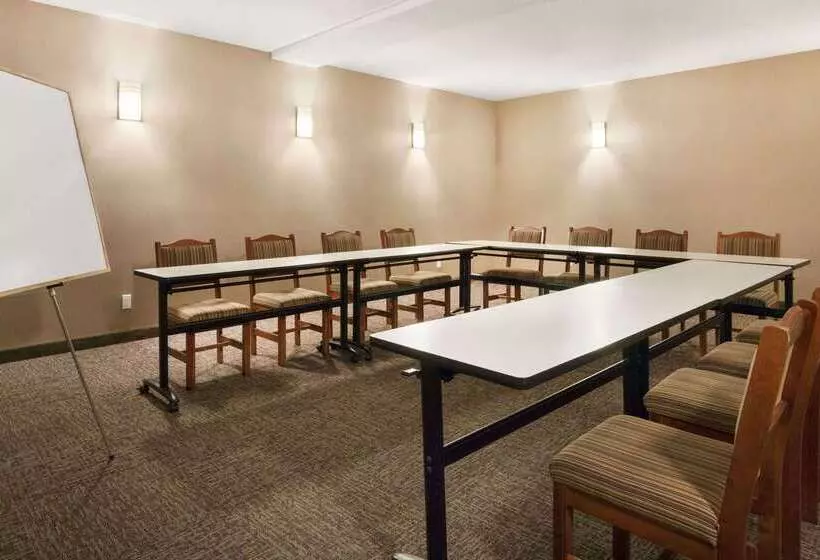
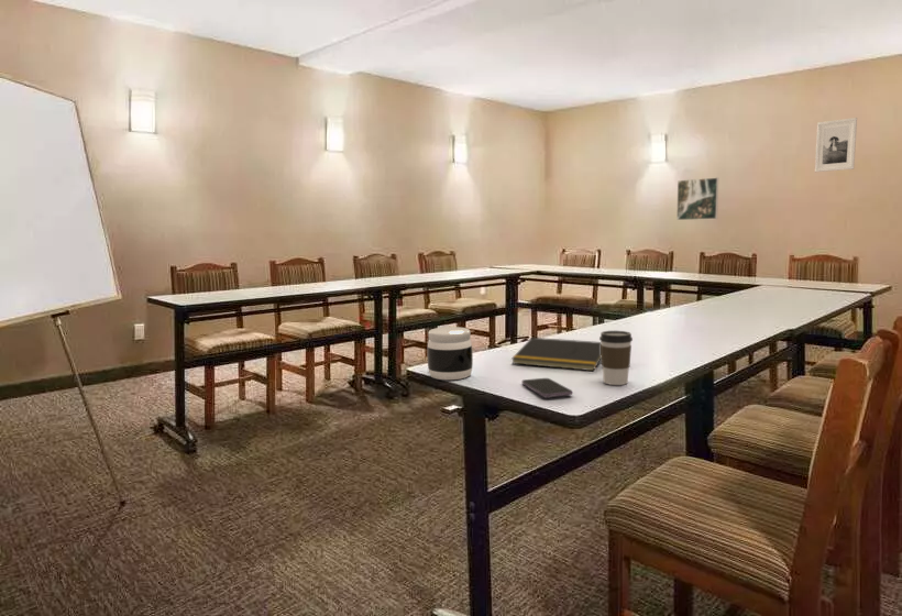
+ smartphone [521,377,573,399]
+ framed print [814,117,858,173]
+ coffee cup [598,330,634,386]
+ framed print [675,176,719,221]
+ notepad [510,337,602,372]
+ jar [426,326,474,381]
